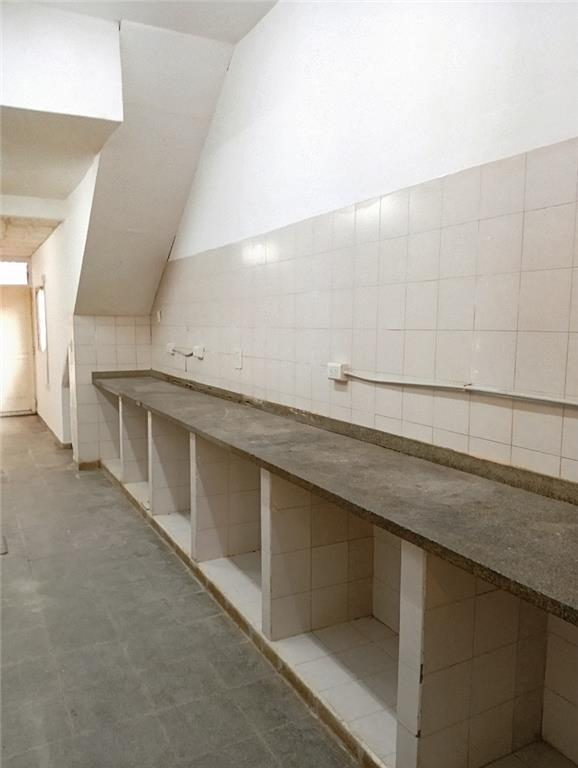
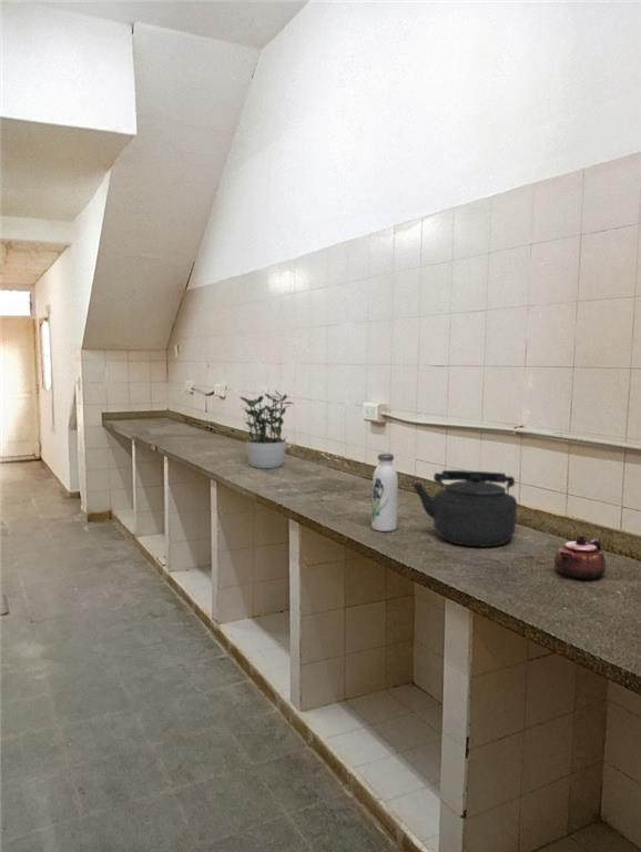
+ potted plant [238,389,294,469]
+ teapot [553,534,607,580]
+ water bottle [370,453,399,532]
+ kettle [411,469,518,547]
